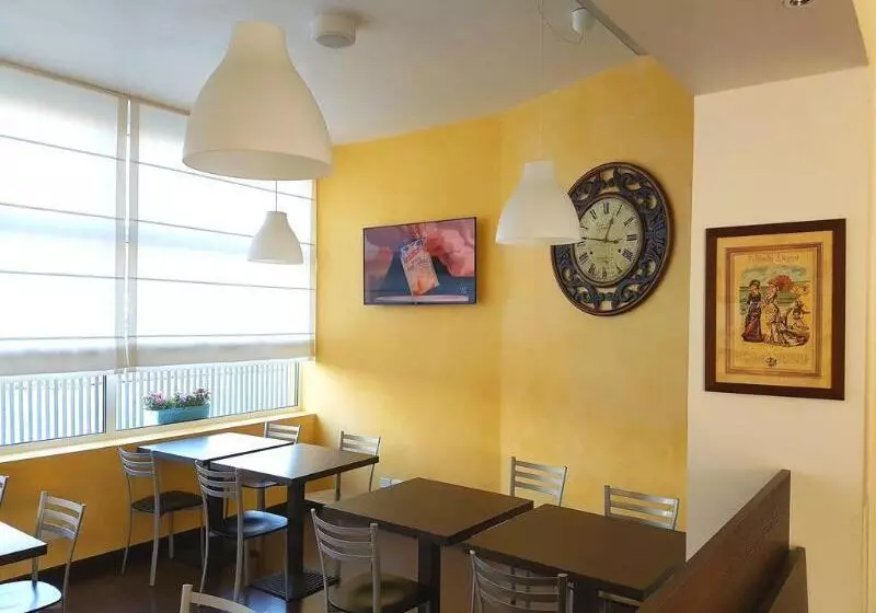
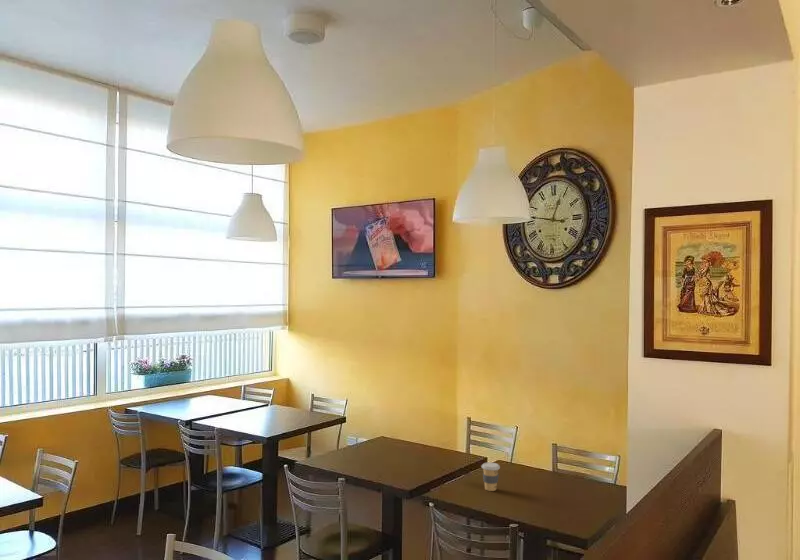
+ coffee cup [481,461,501,492]
